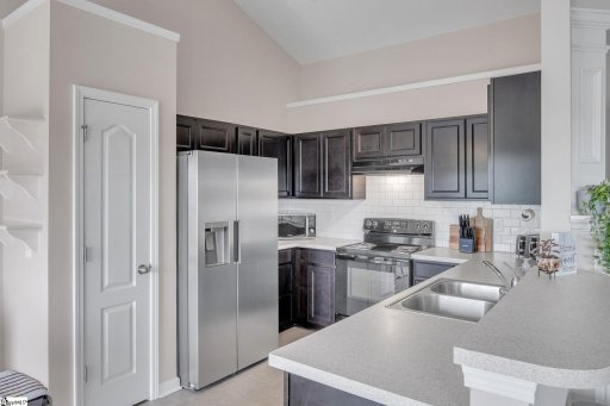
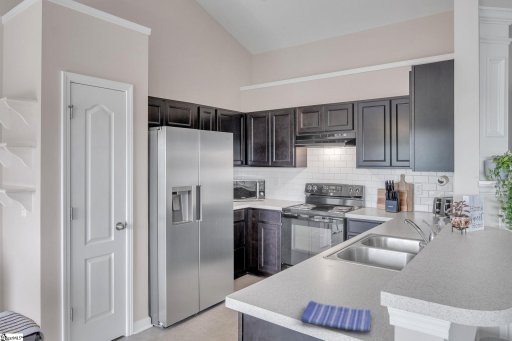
+ dish towel [300,300,372,333]
